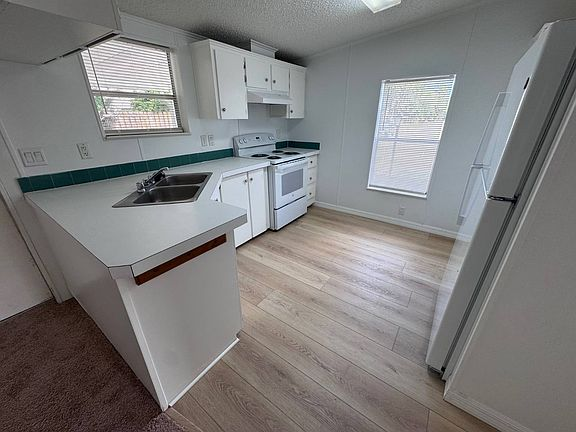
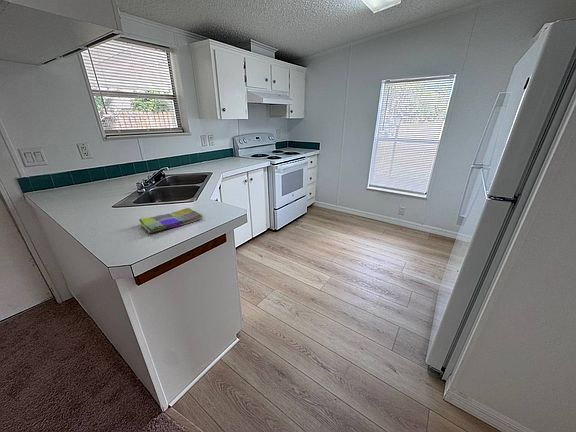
+ dish towel [138,207,204,234]
